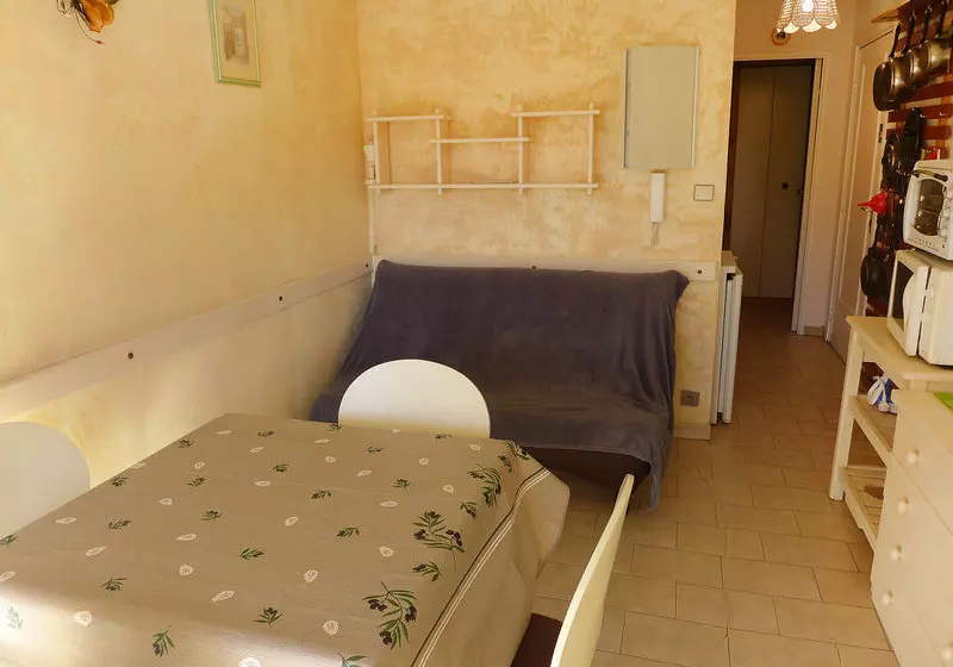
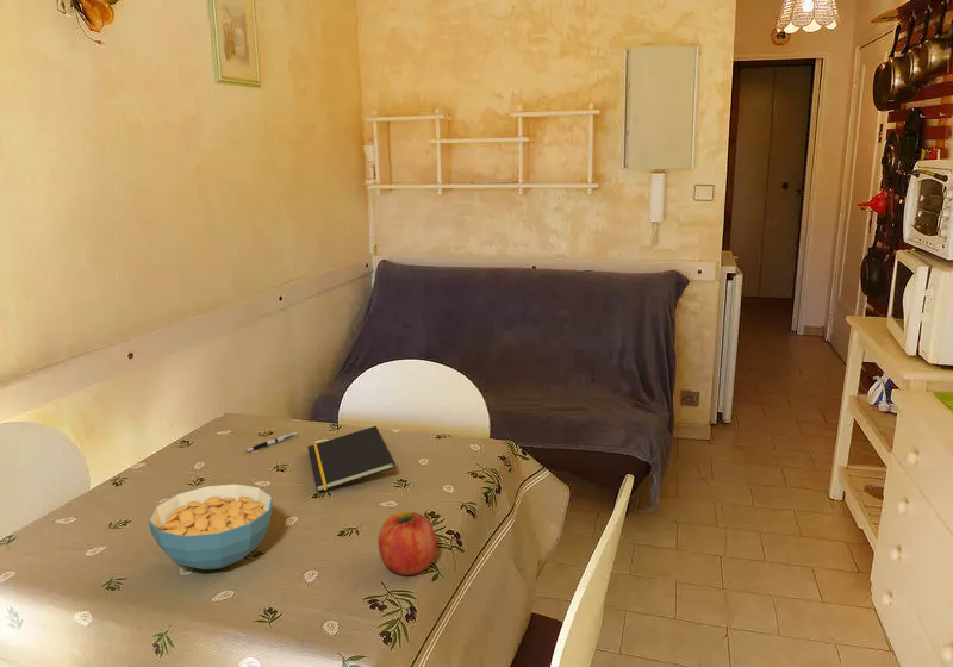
+ cereal bowl [147,482,274,571]
+ fruit [378,511,437,576]
+ pen [244,431,298,453]
+ notepad [306,425,397,493]
